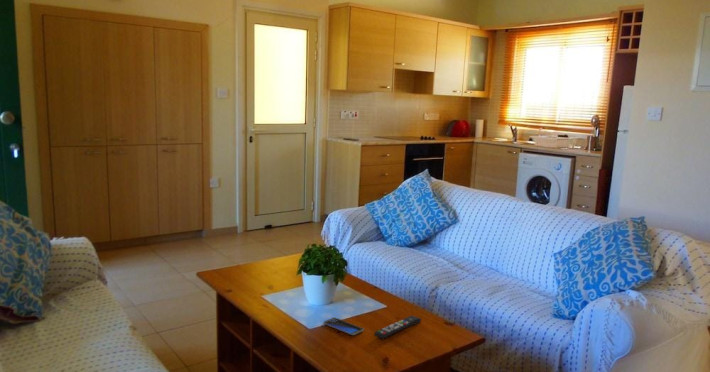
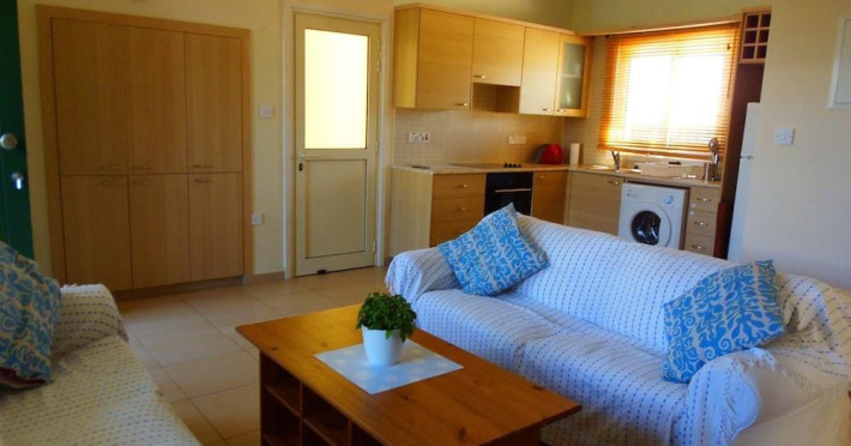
- smartphone [322,316,365,336]
- remote control [373,315,422,339]
